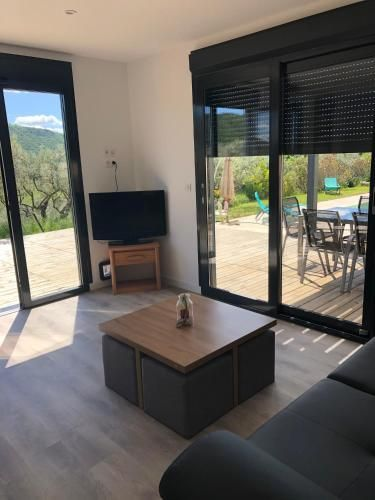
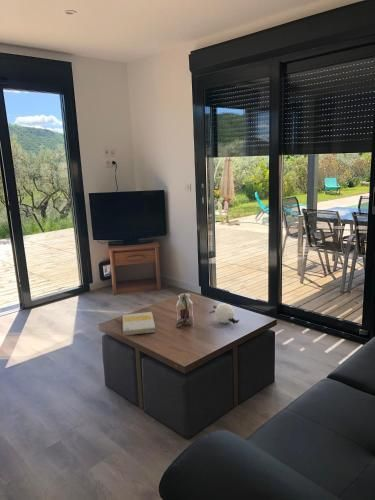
+ decorative orb [208,302,240,325]
+ book [122,311,156,336]
